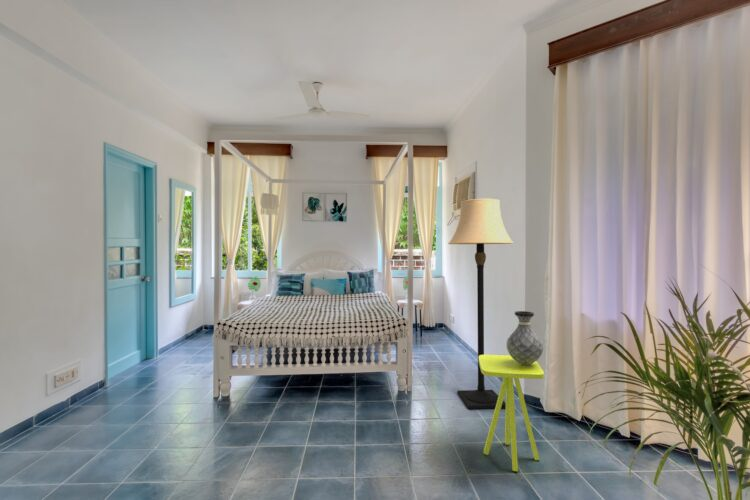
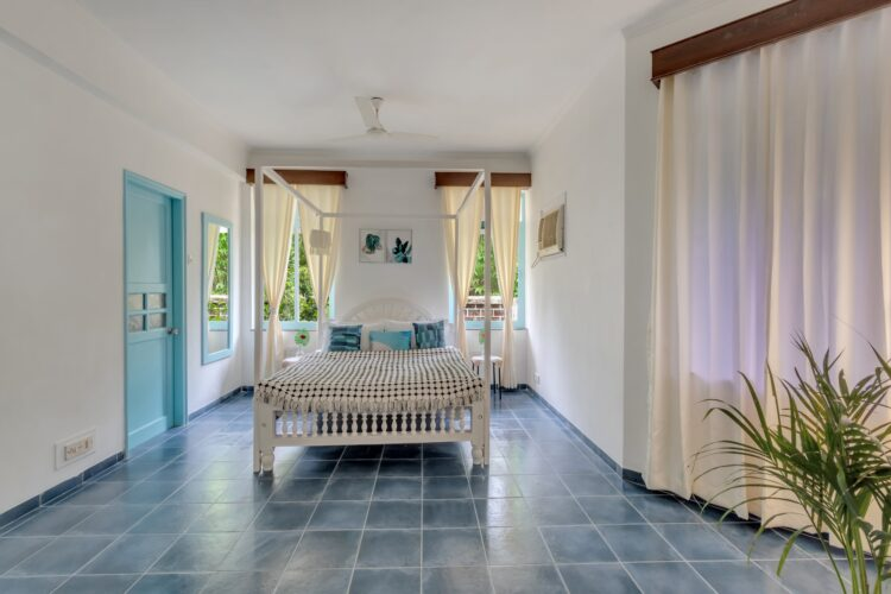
- side table [479,354,545,472]
- lamp [447,198,515,410]
- vase [505,310,544,365]
